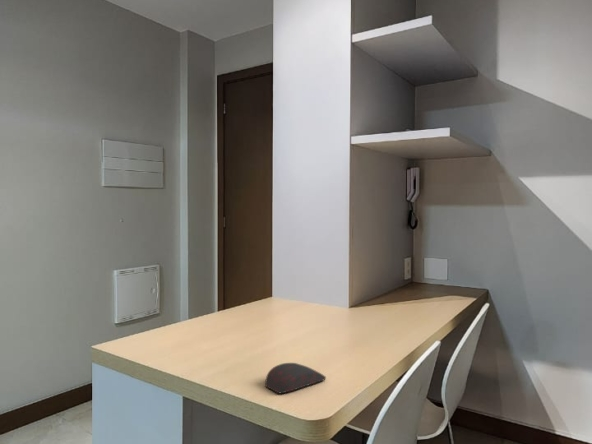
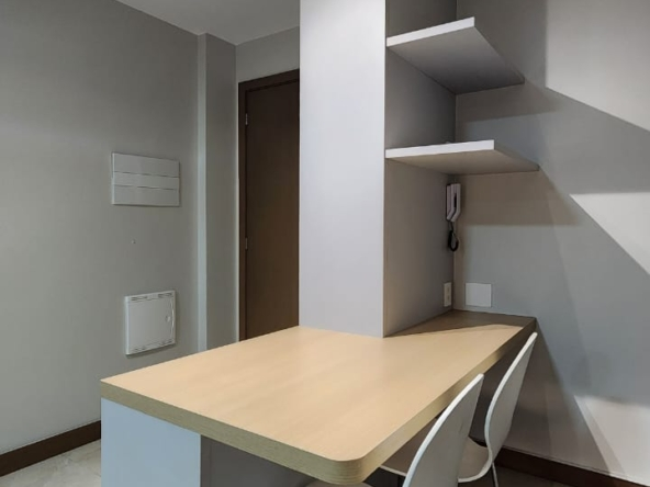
- computer mouse [264,362,327,394]
